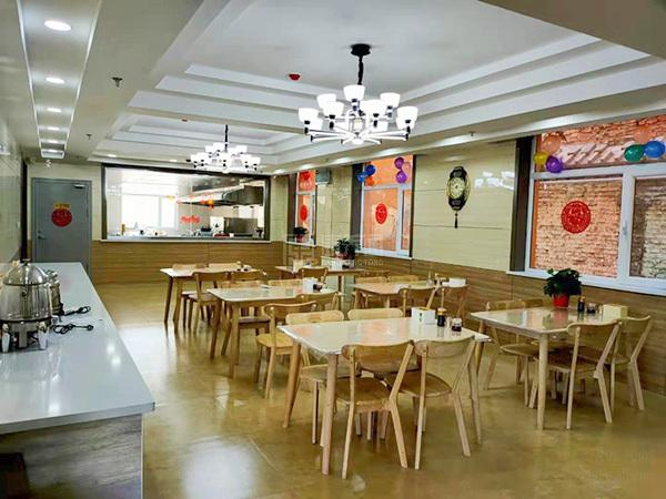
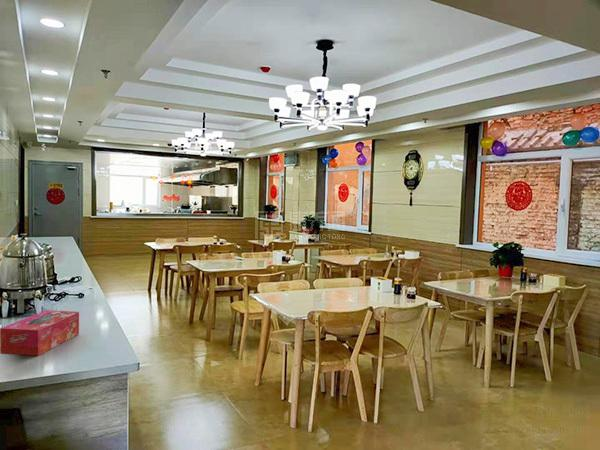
+ tissue box [0,309,80,357]
